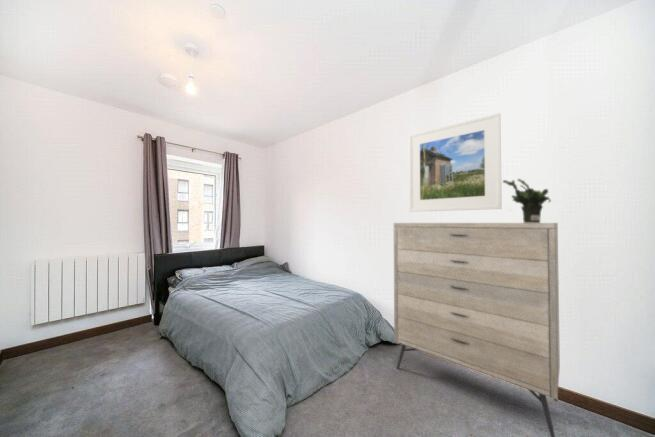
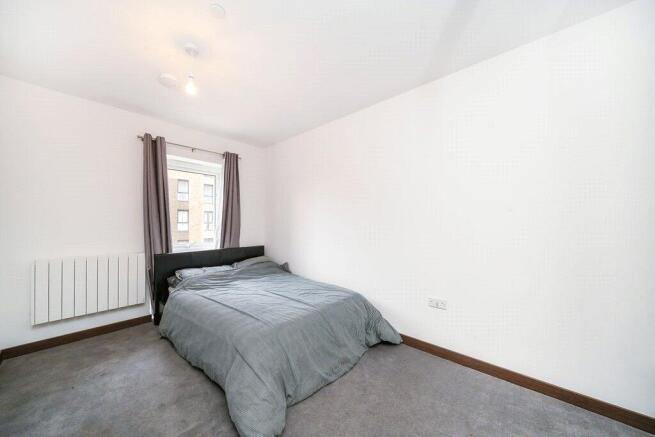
- potted plant [502,178,552,223]
- dresser [393,222,561,437]
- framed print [408,112,503,213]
